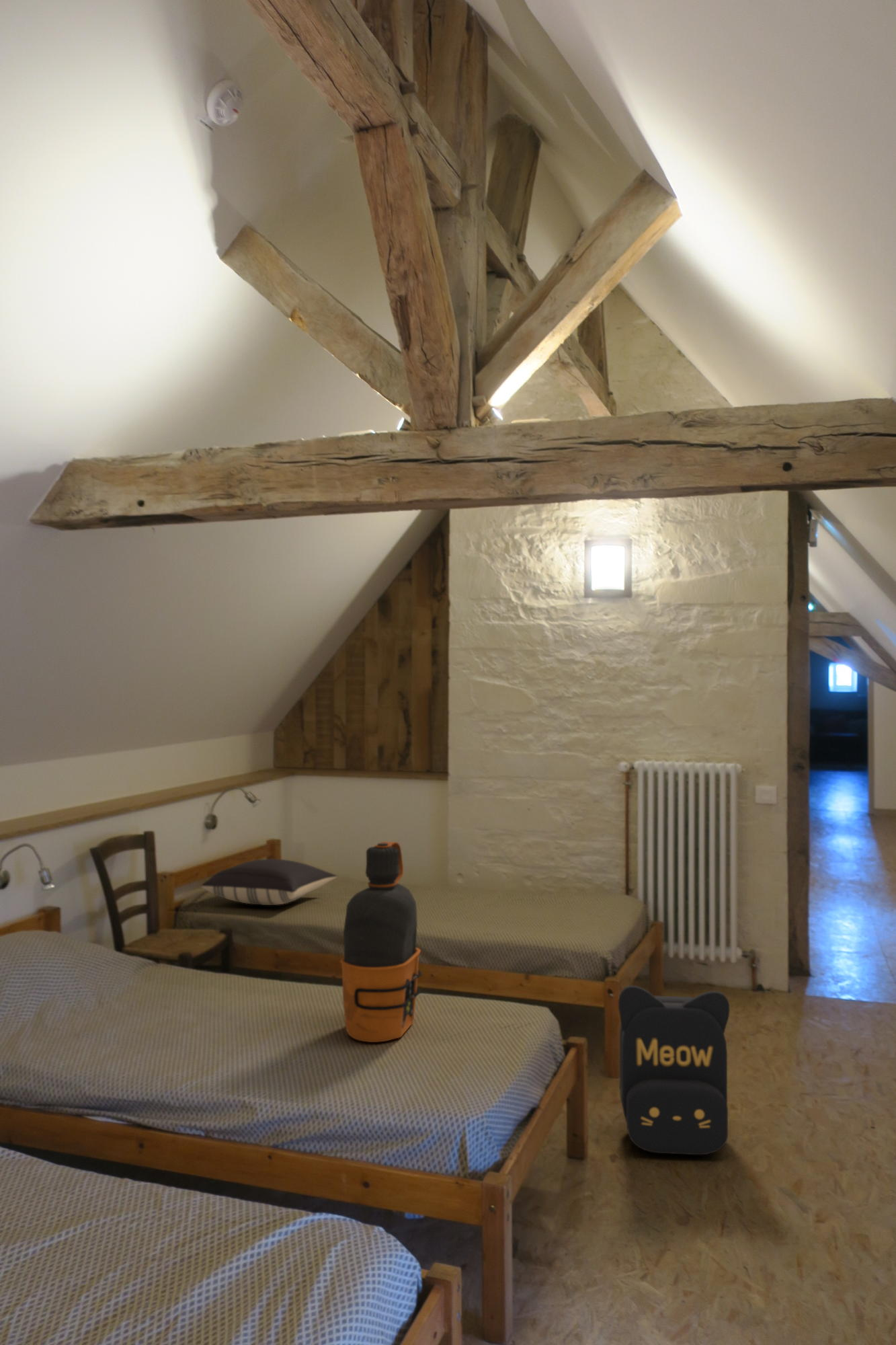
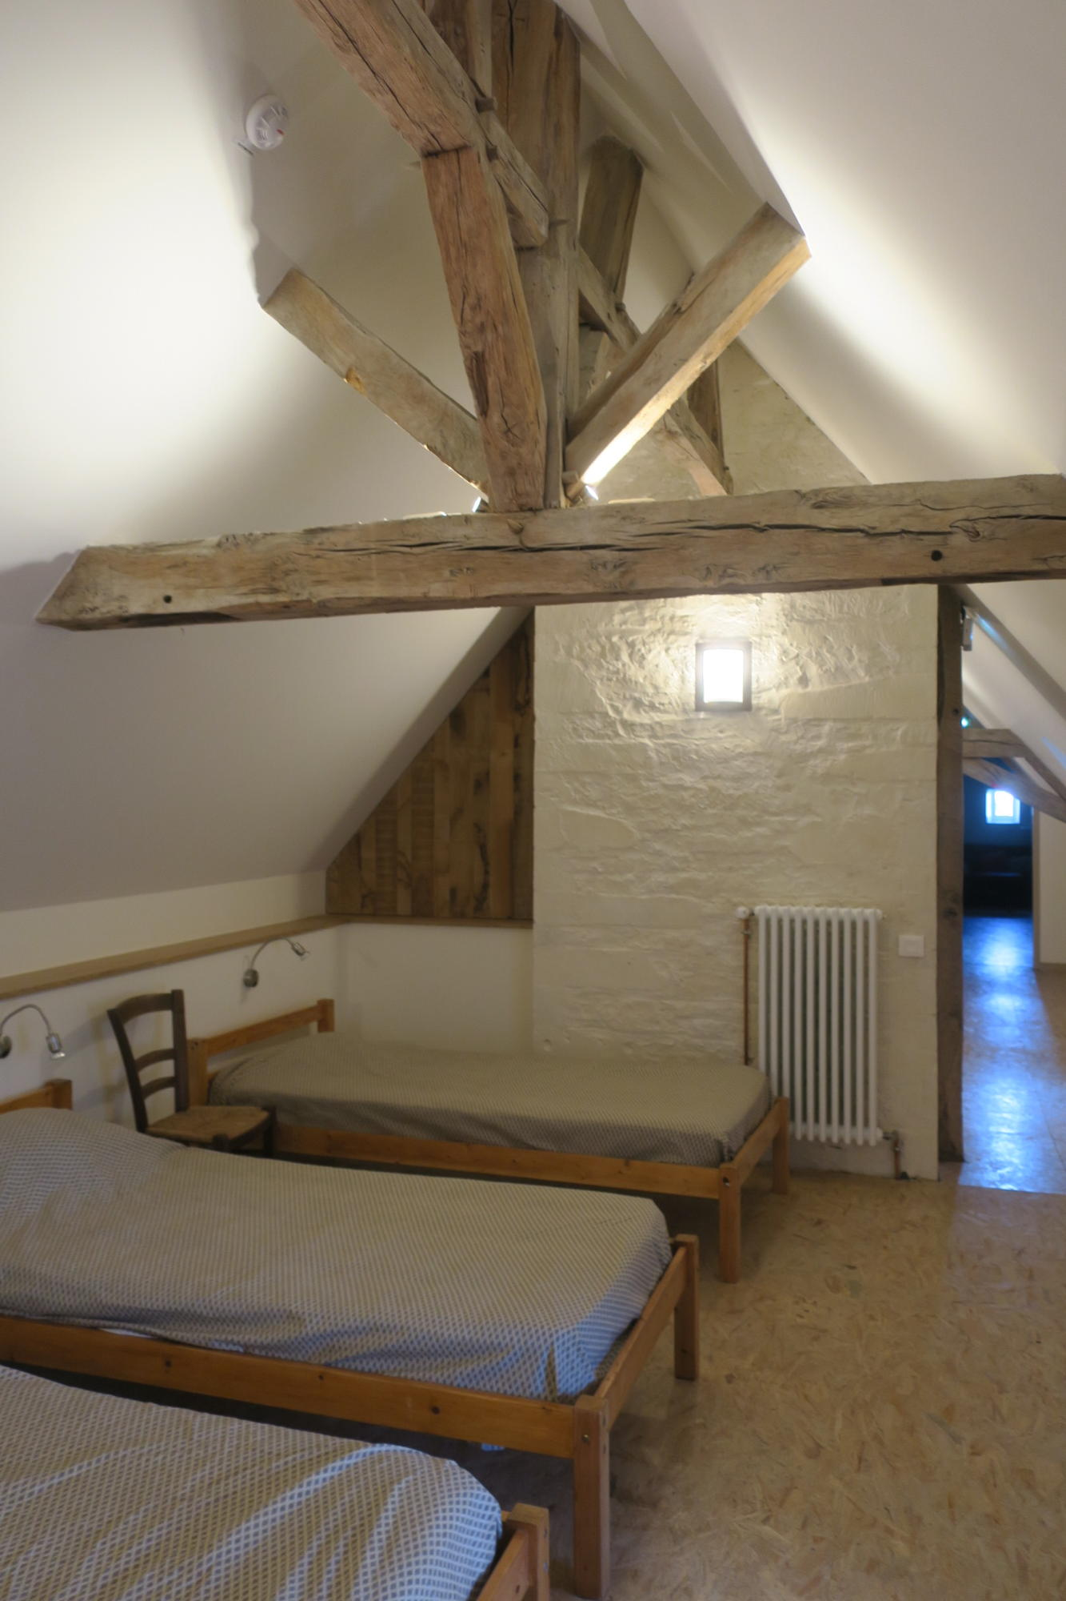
- water bottle [339,841,423,1043]
- pillow [201,858,337,906]
- backpack [618,985,731,1155]
